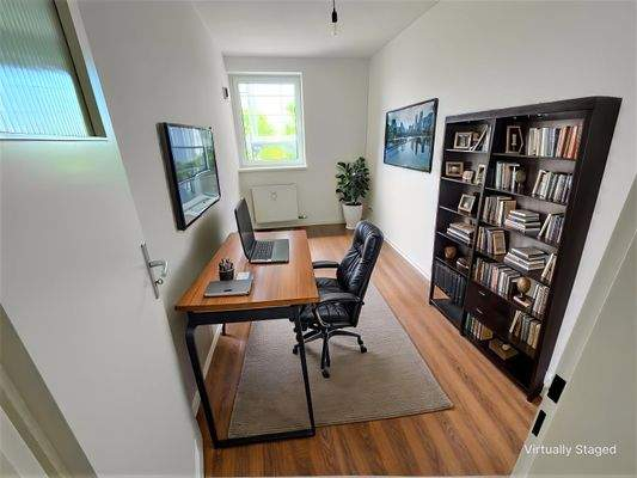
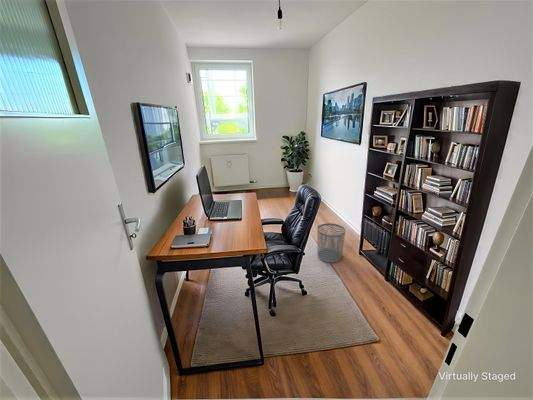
+ waste bin [316,222,346,263]
